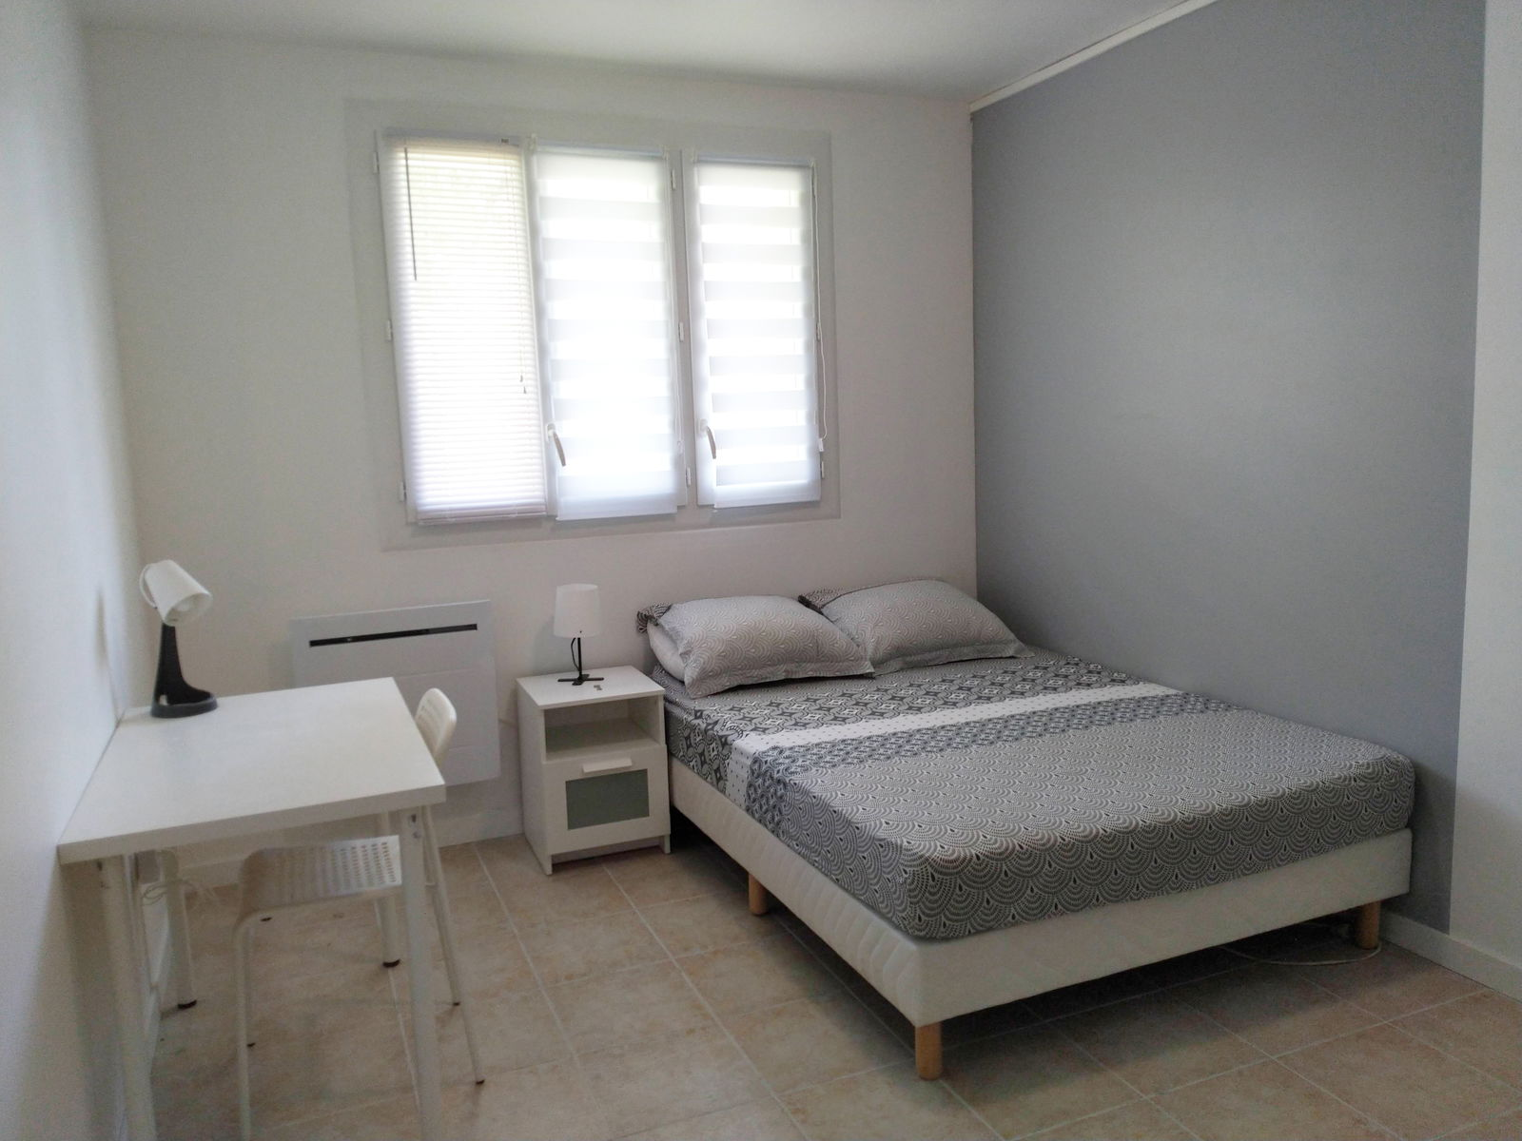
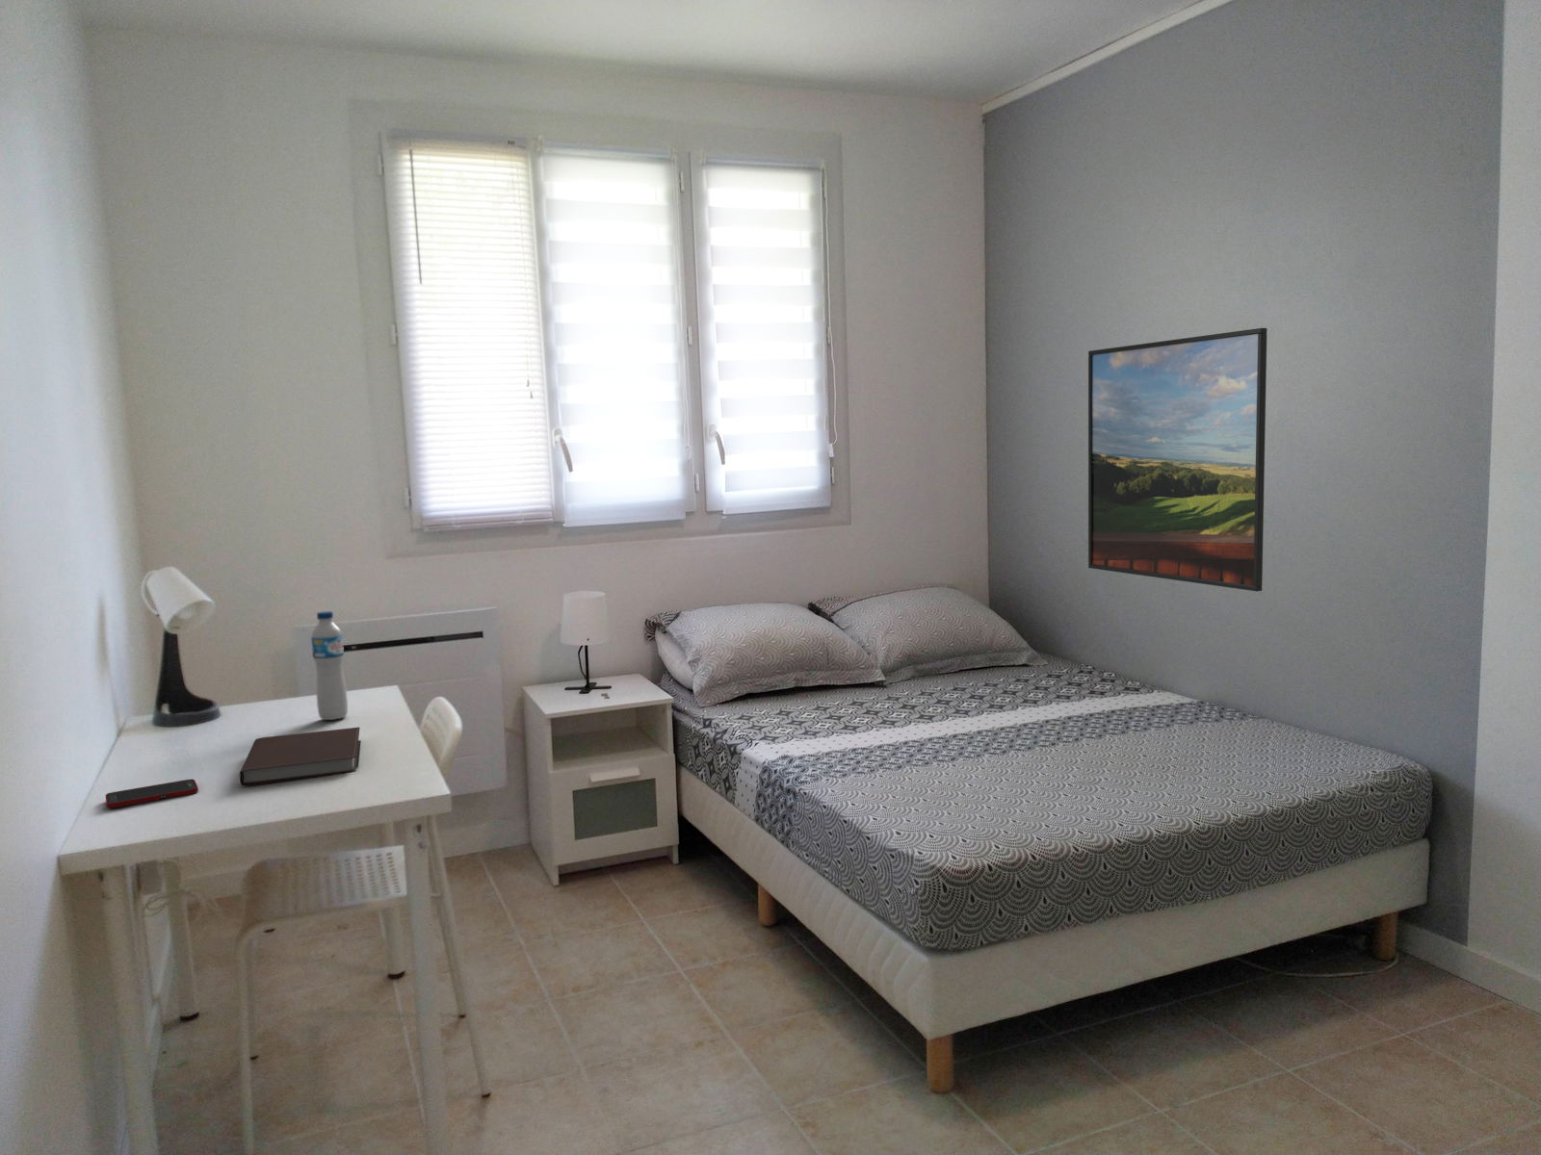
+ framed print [1087,328,1268,592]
+ cell phone [106,778,199,808]
+ water bottle [311,610,348,721]
+ notebook [239,726,362,786]
